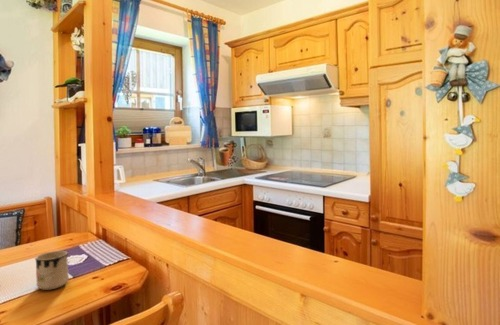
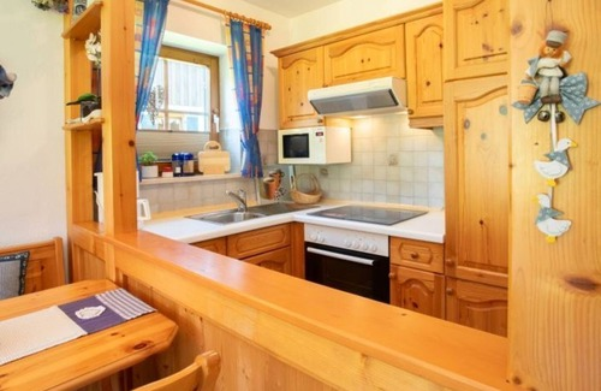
- mug [34,250,70,291]
